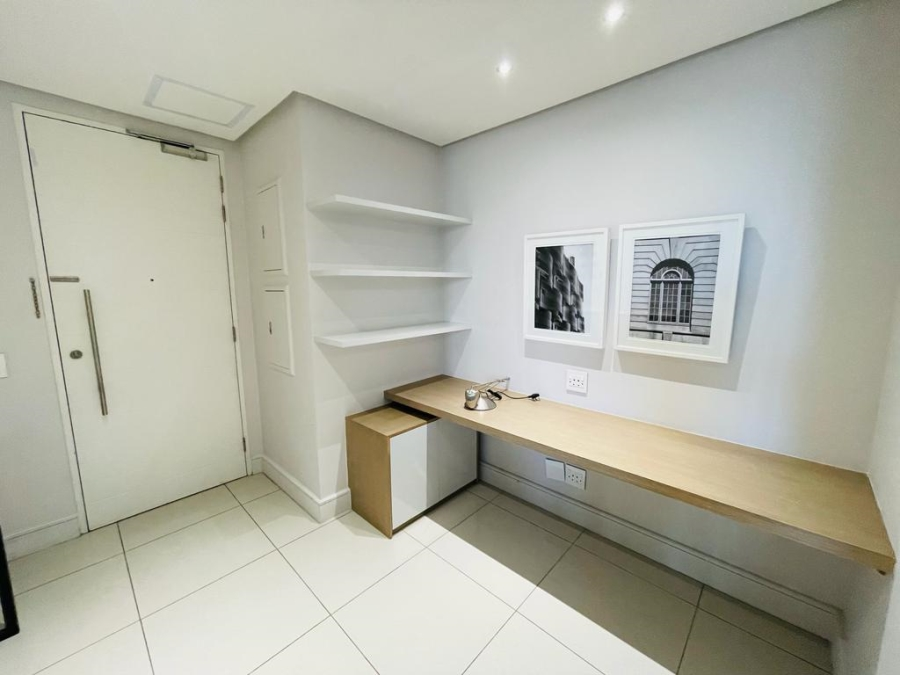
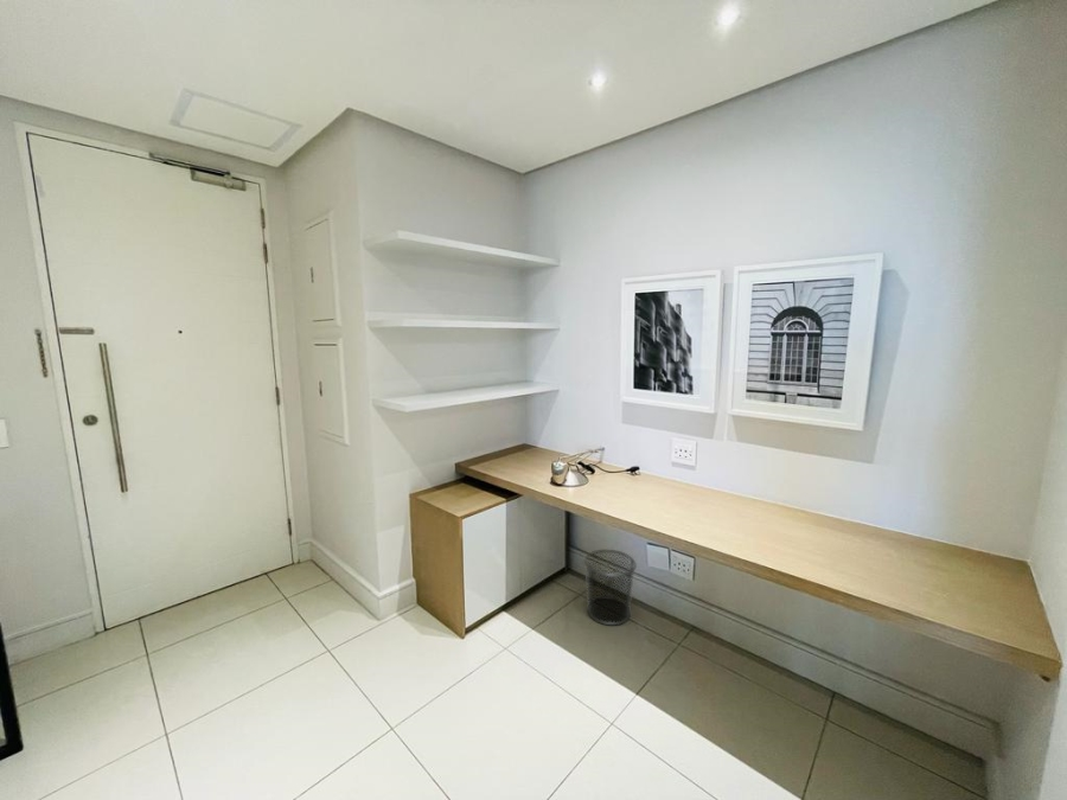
+ waste bin [583,549,638,626]
